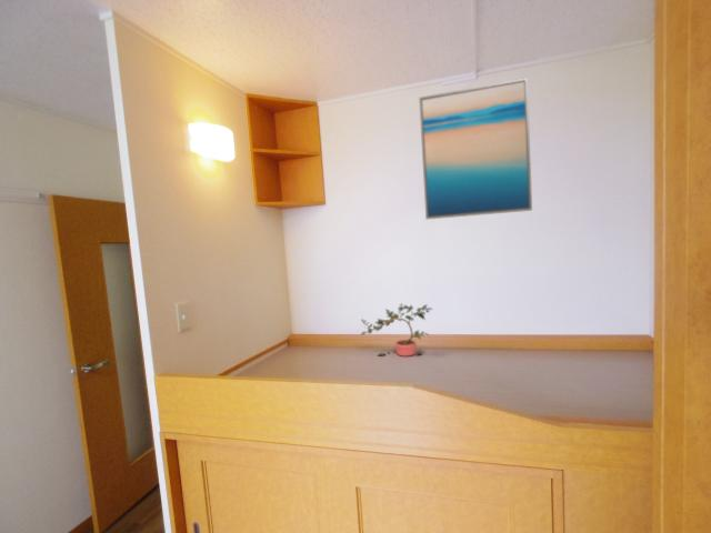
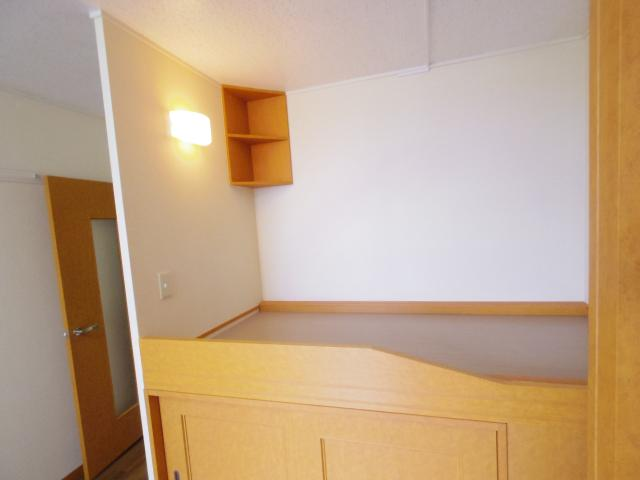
- wall art [418,77,533,221]
- potted plant [360,302,433,358]
